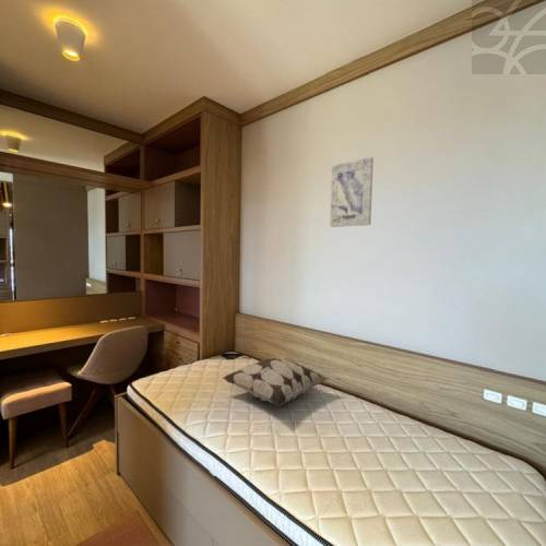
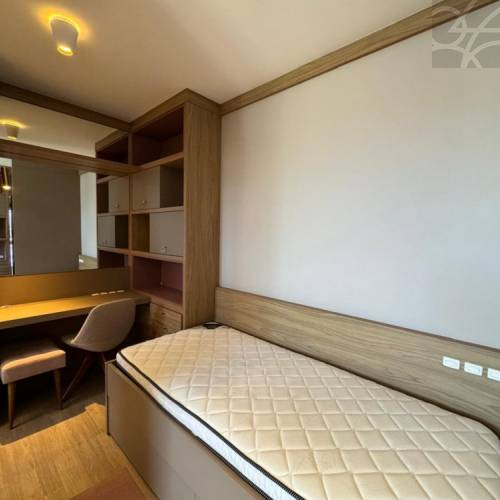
- wall art [329,156,375,228]
- decorative pillow [222,356,331,408]
